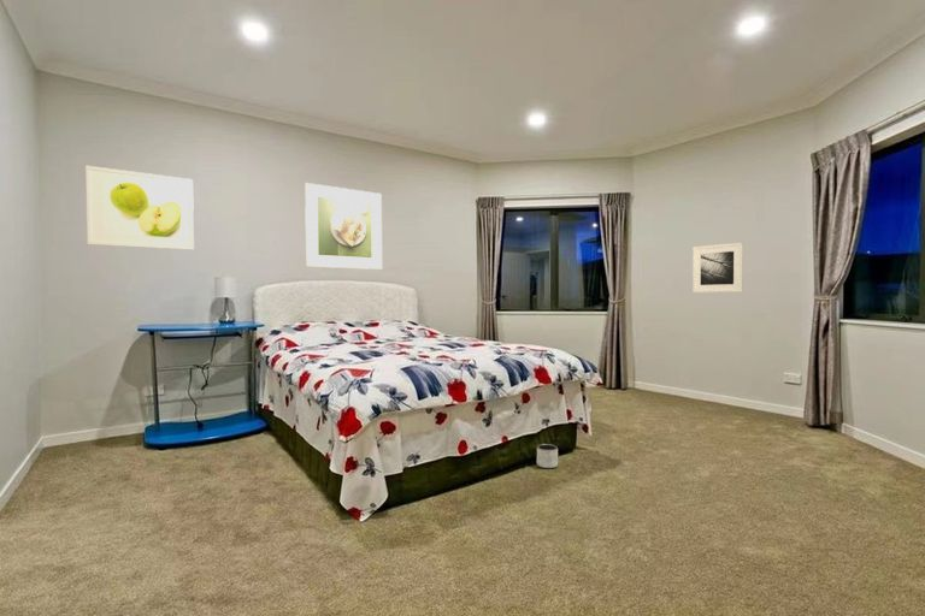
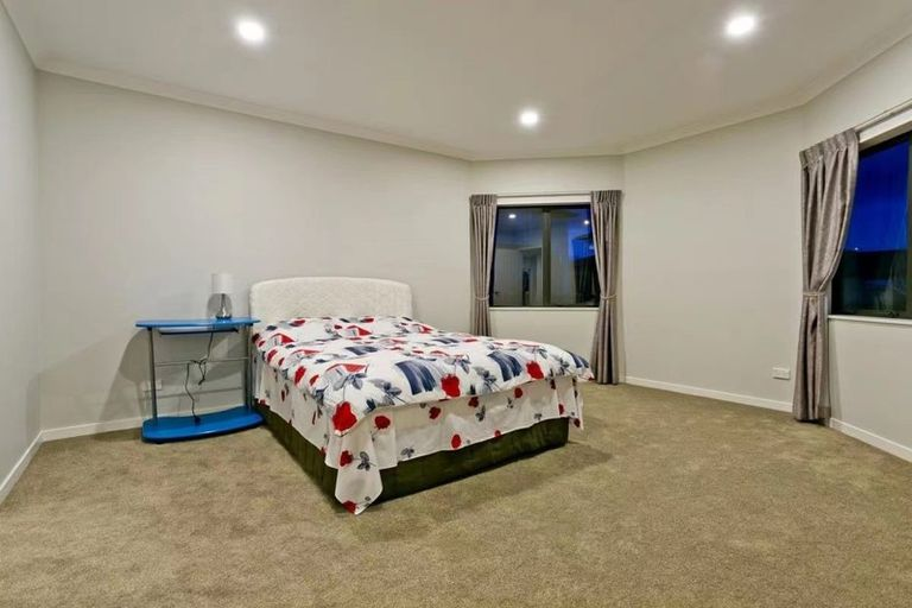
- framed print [84,165,195,251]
- planter [536,443,559,469]
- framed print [304,182,383,271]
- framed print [691,242,744,294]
